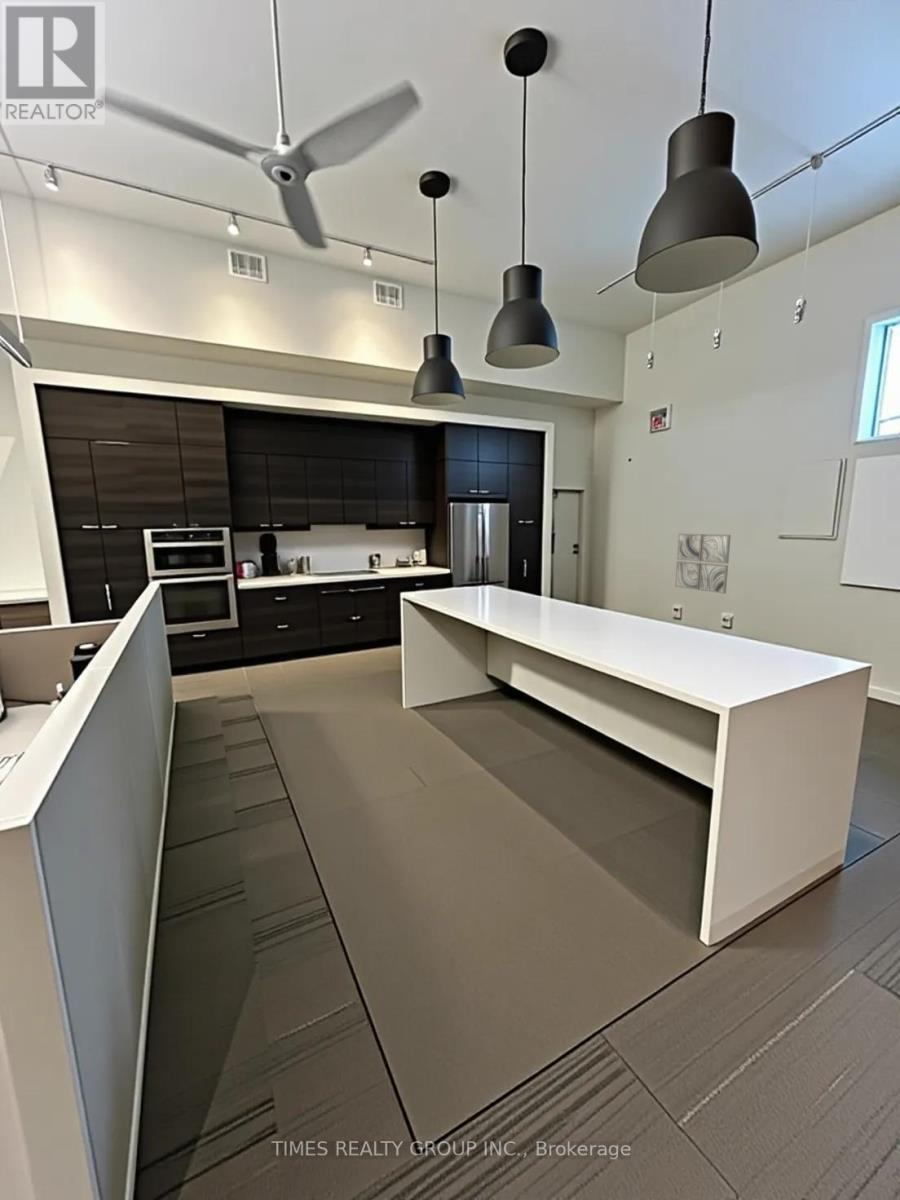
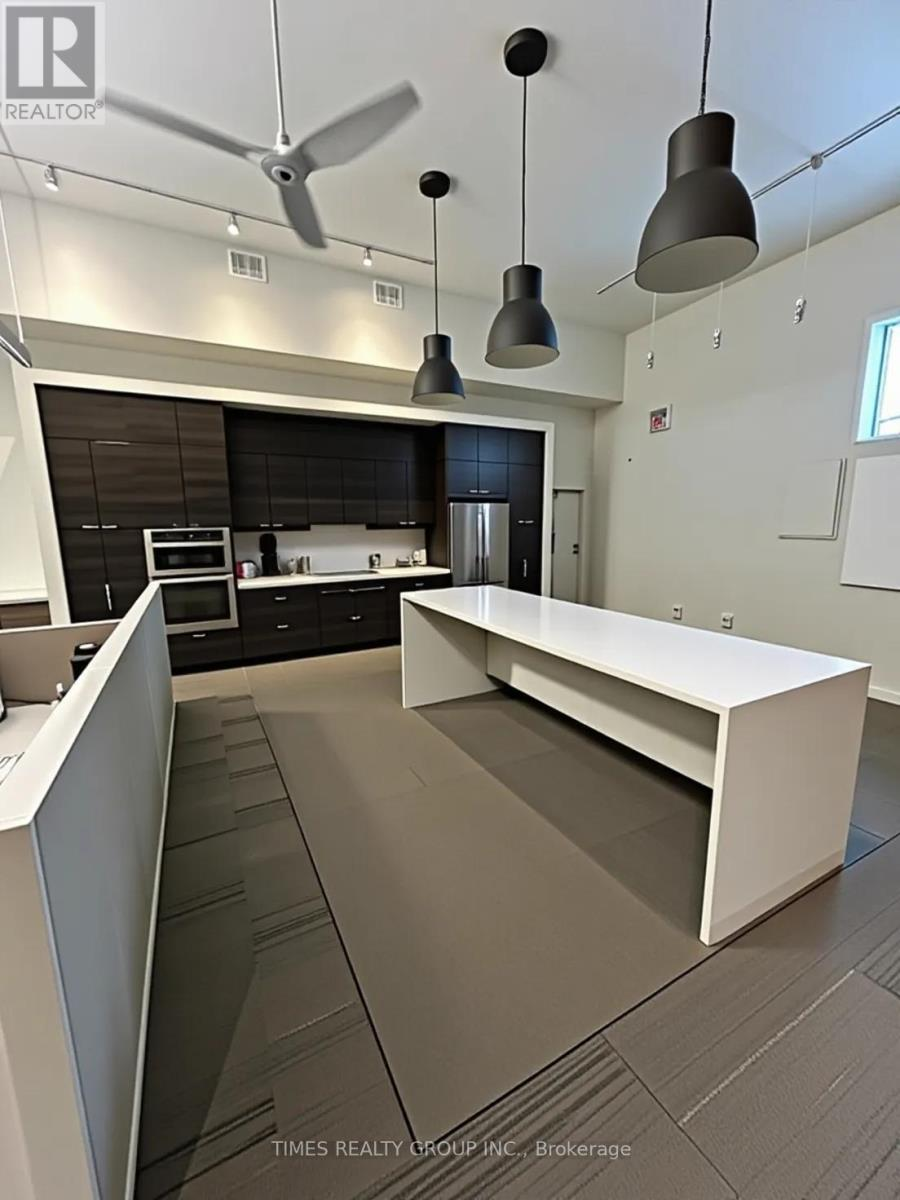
- wall art [674,532,732,595]
